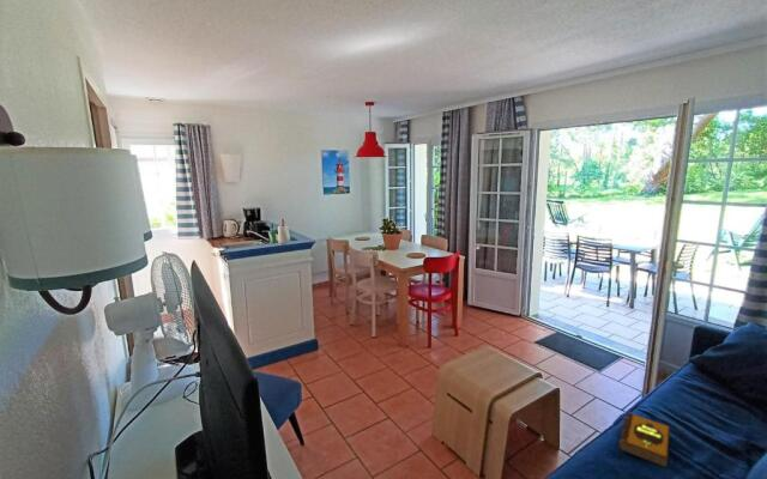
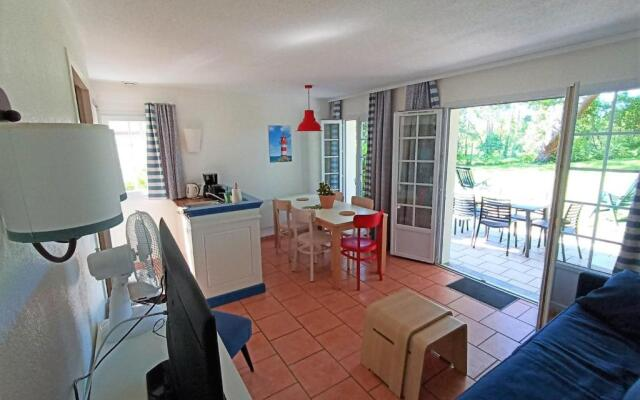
- hardback book [617,412,671,469]
